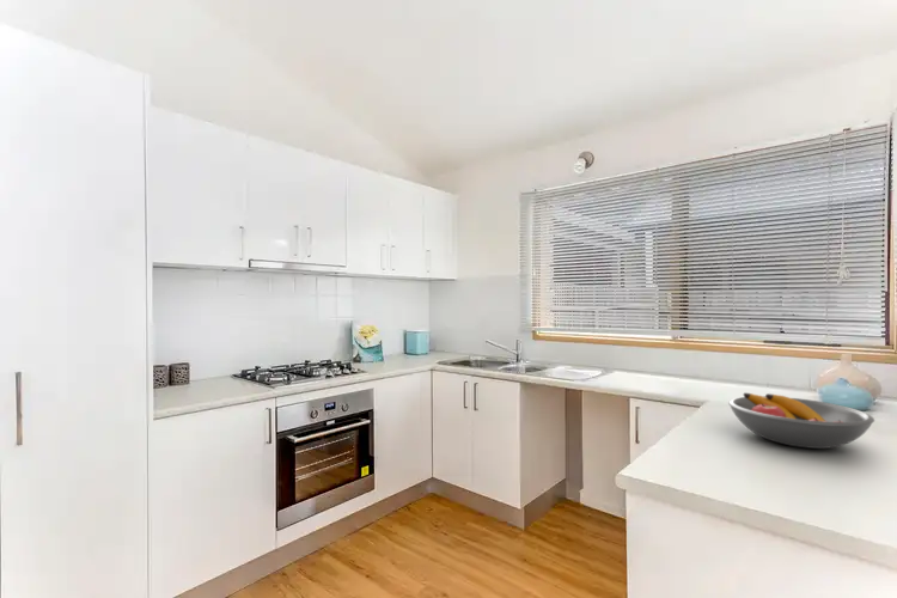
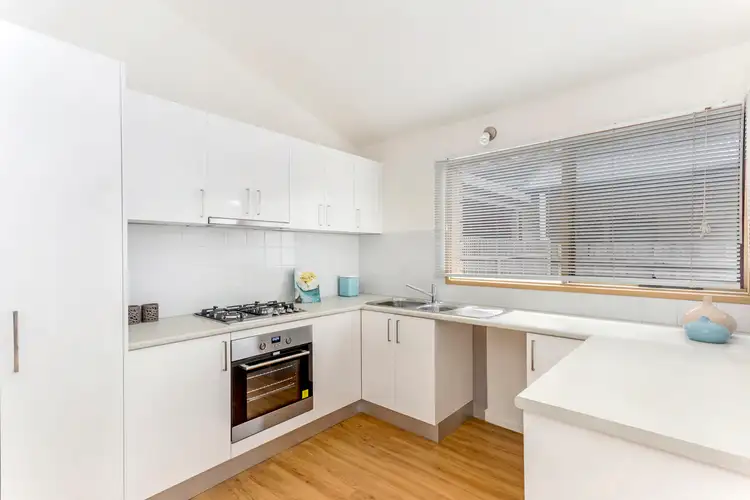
- fruit bowl [727,391,875,450]
